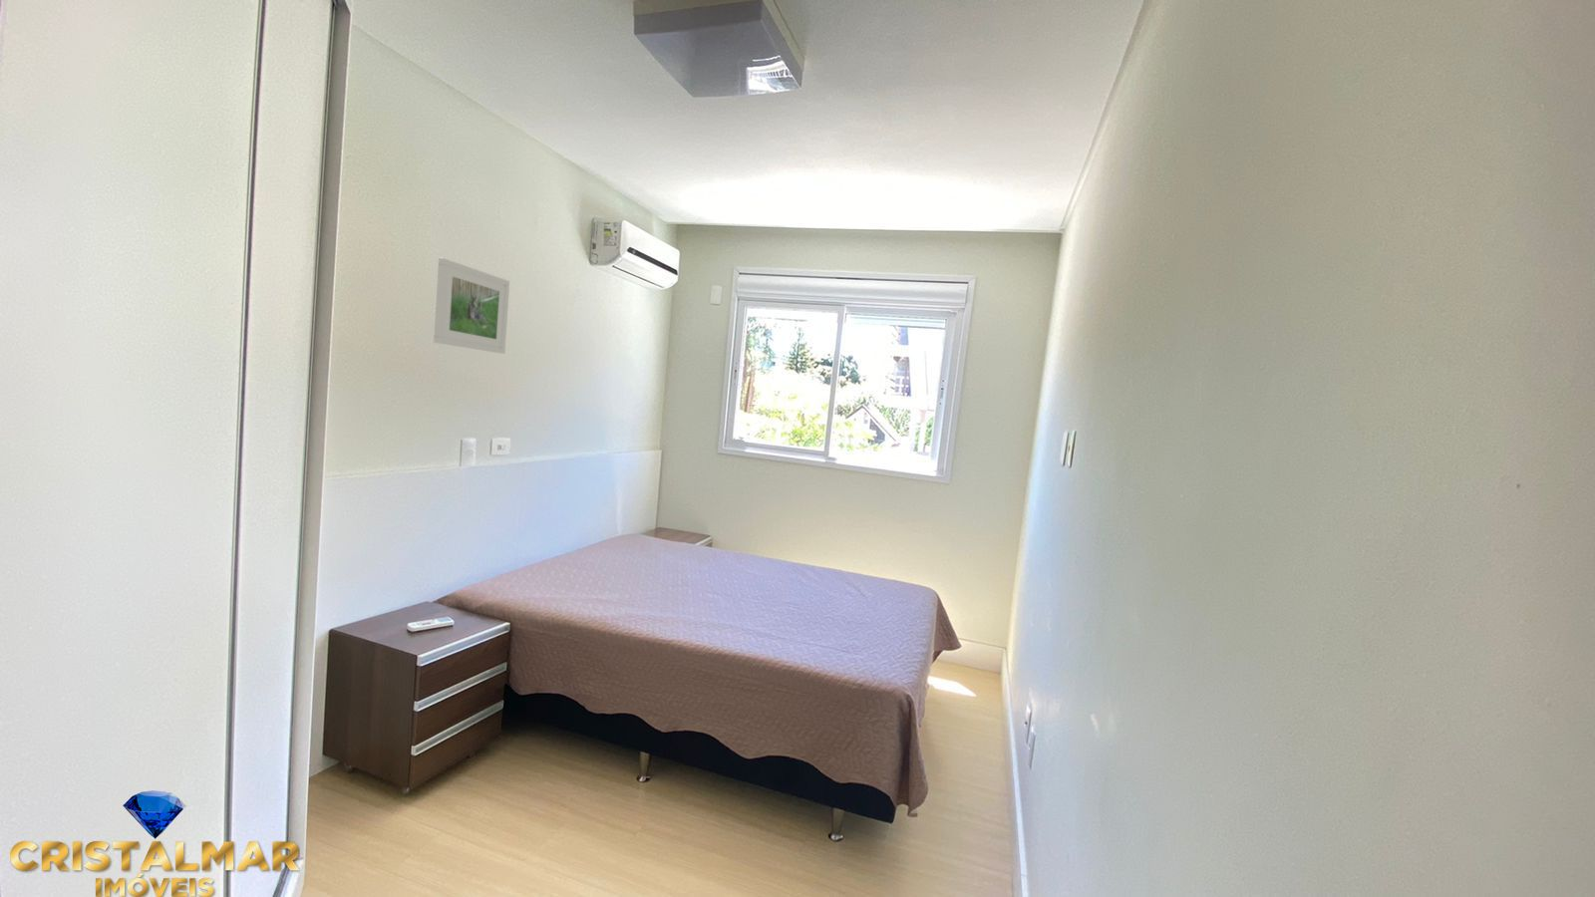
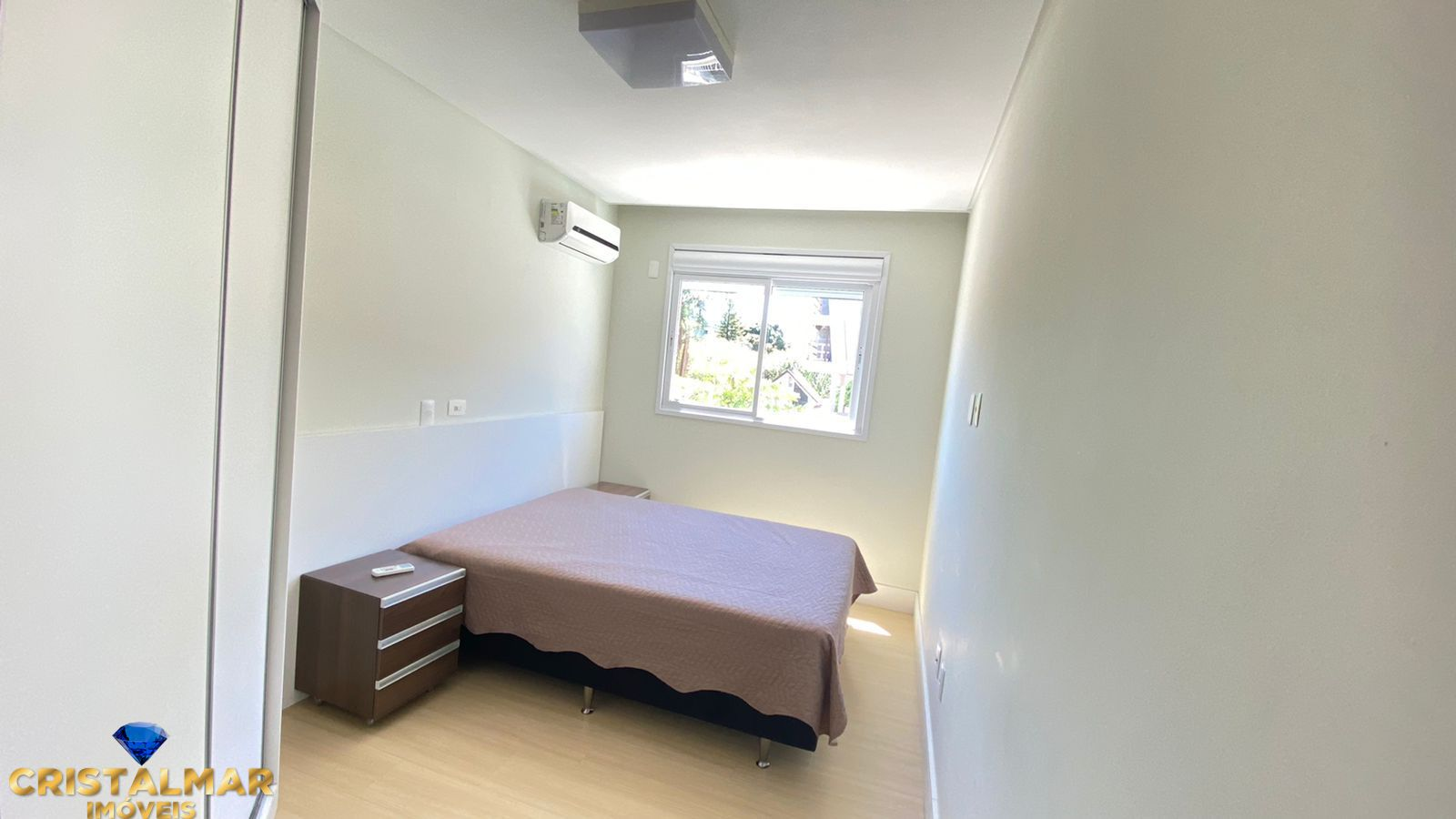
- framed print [433,257,510,355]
